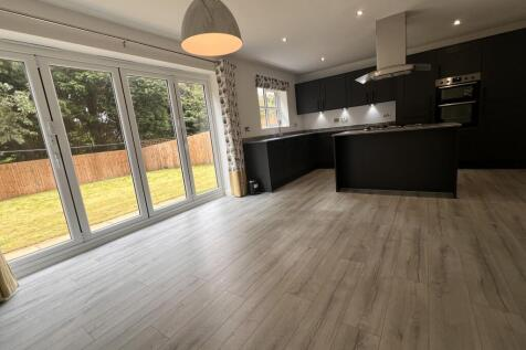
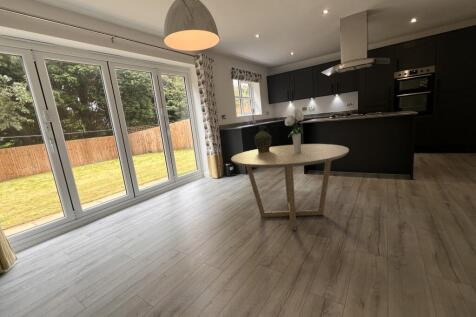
+ dining table [230,143,350,231]
+ bouquet [284,107,305,153]
+ ceramic jug [253,125,272,152]
